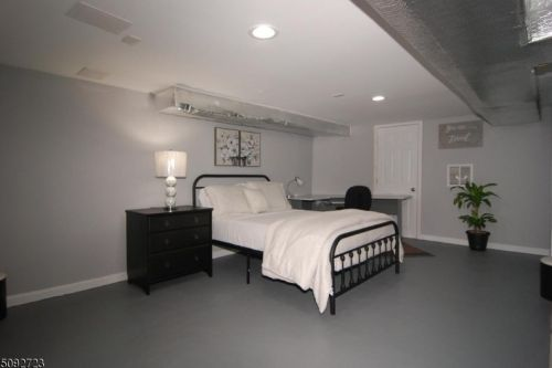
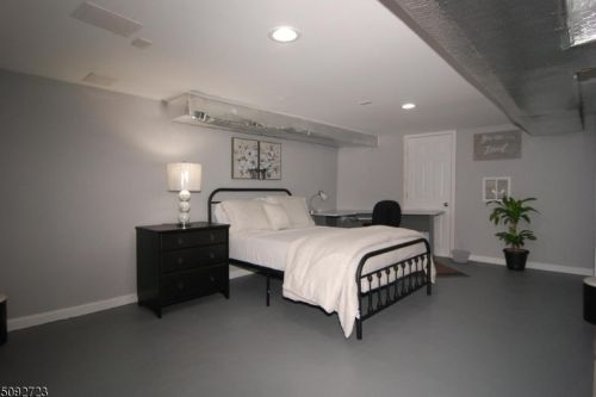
+ basket [449,242,472,265]
